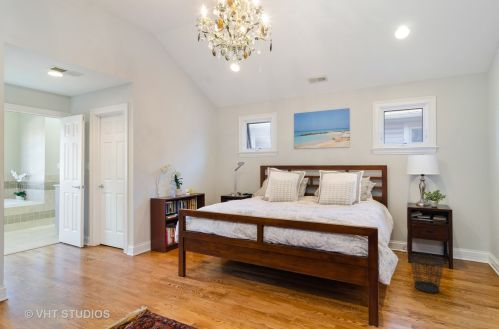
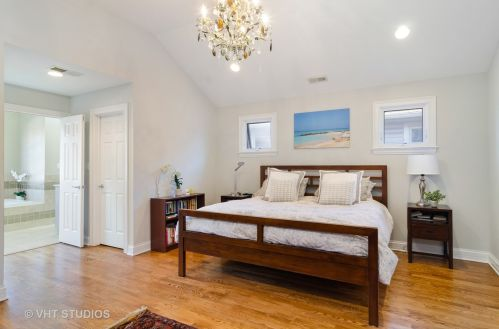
- wastebasket [409,253,445,294]
